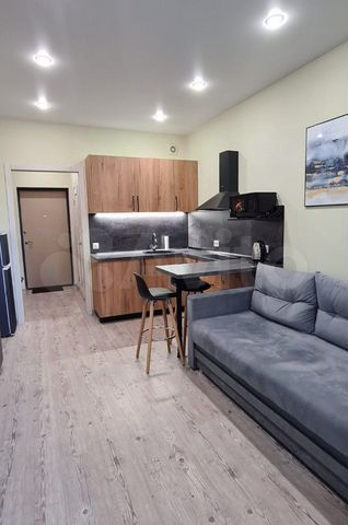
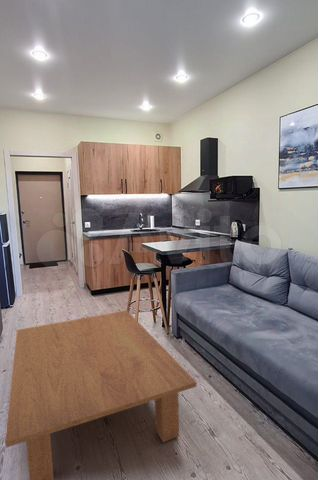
+ coffee table [4,309,198,480]
